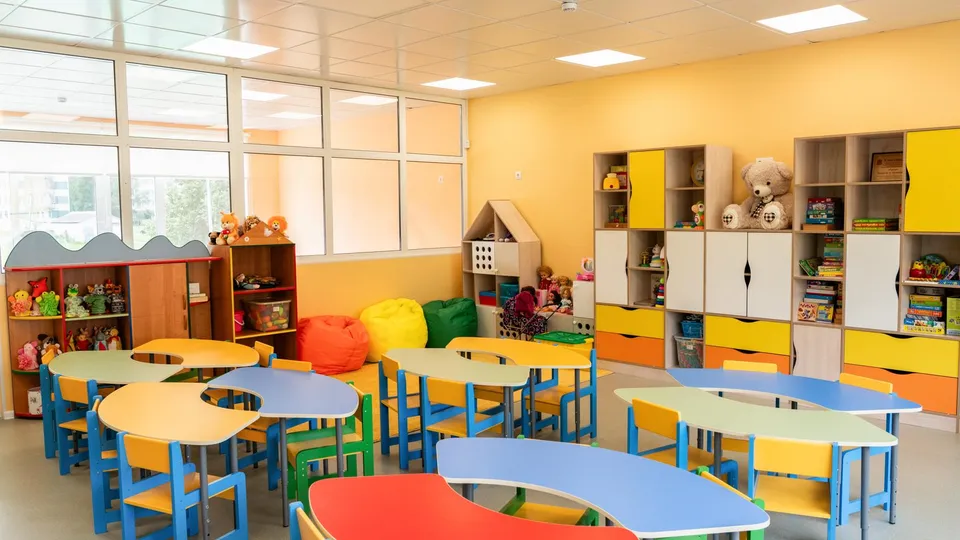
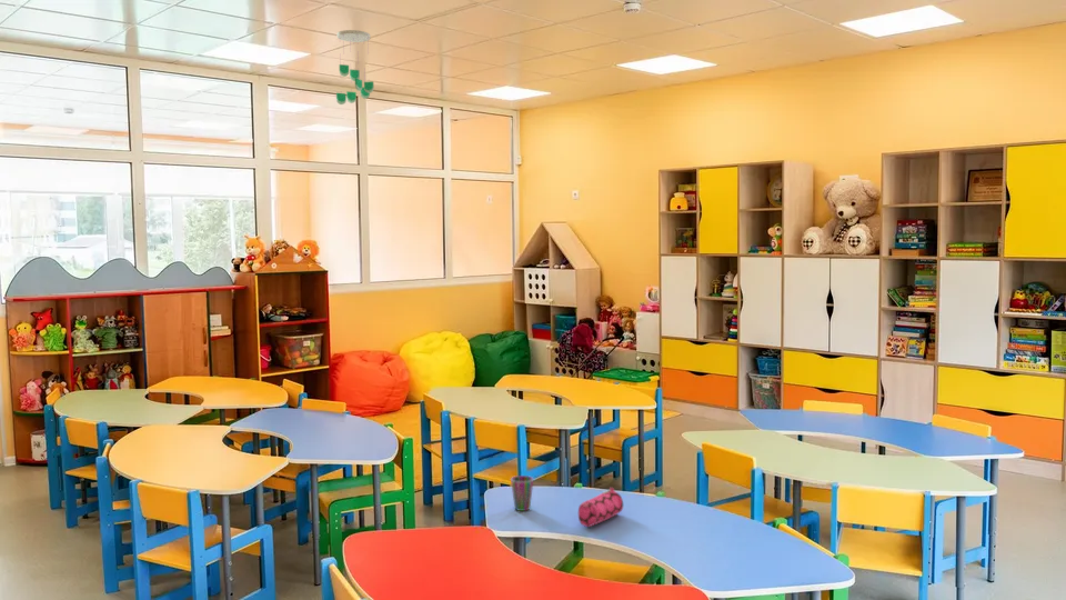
+ pencil case [577,487,624,528]
+ ceiling mobile [335,29,374,106]
+ cup [510,474,534,512]
